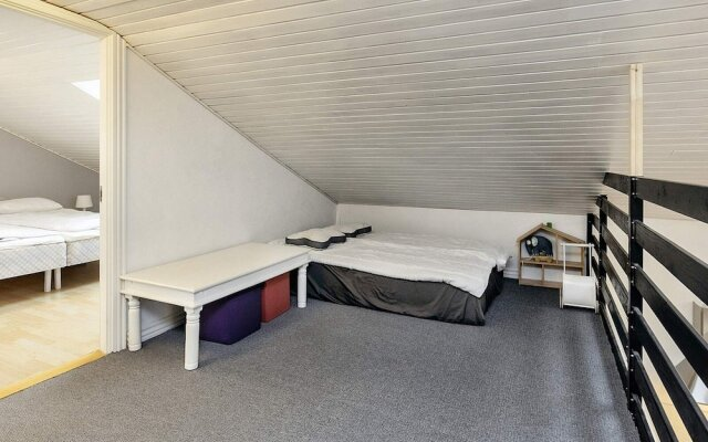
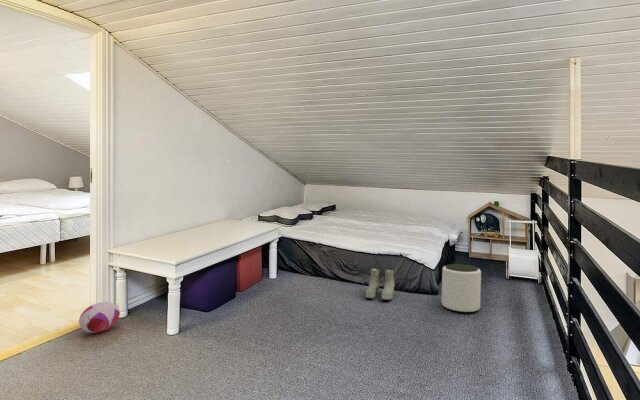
+ plush toy [78,301,121,334]
+ plant pot [441,263,482,313]
+ boots [365,267,395,301]
